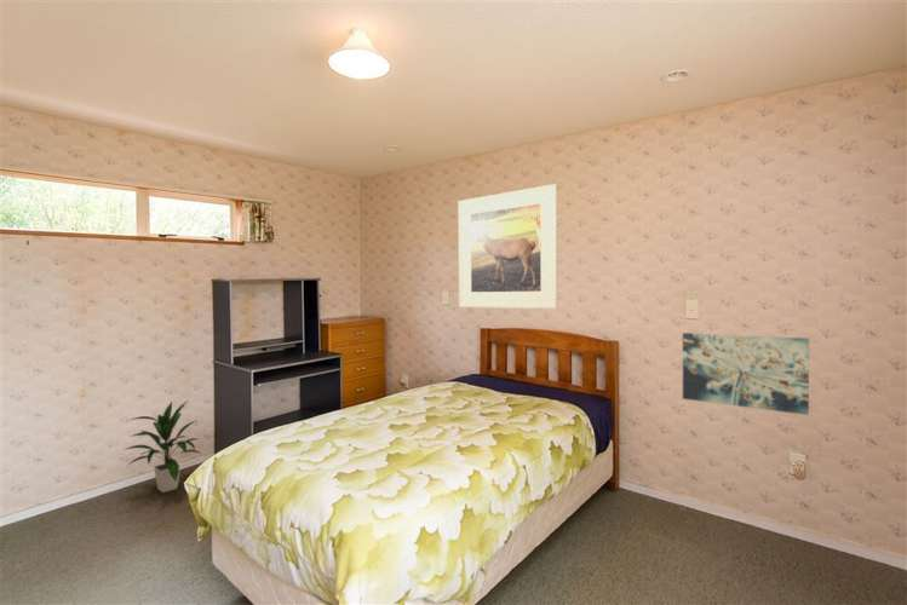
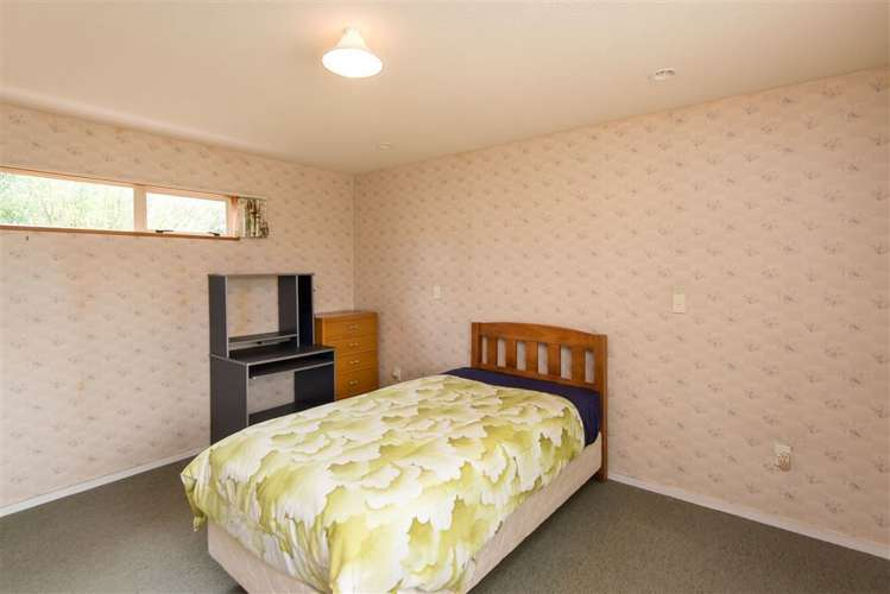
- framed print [458,183,558,310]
- wall art [682,332,810,416]
- indoor plant [124,398,202,494]
